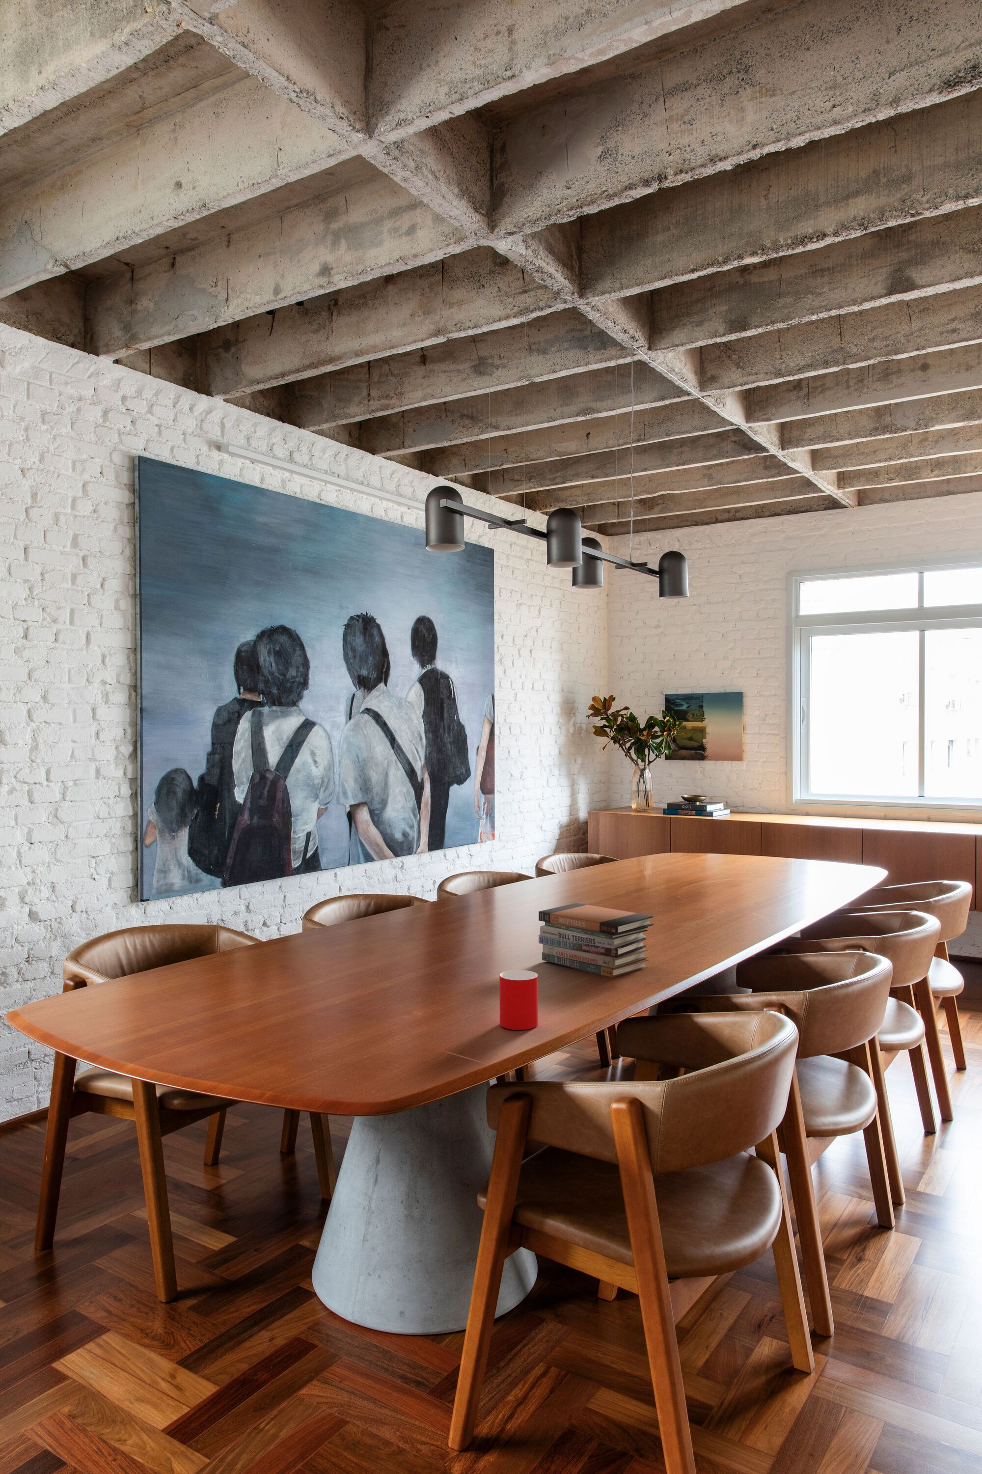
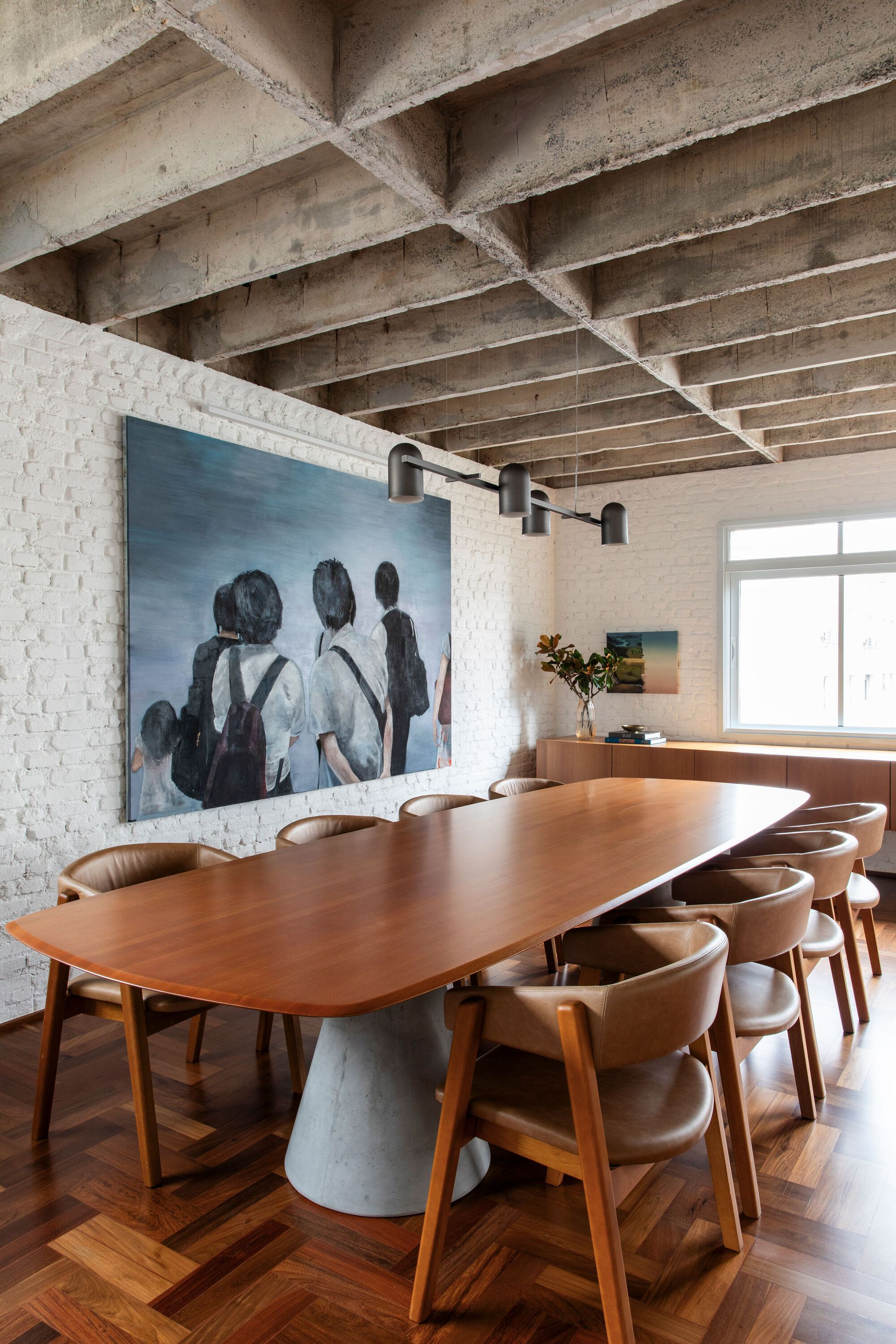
- book stack [538,903,653,978]
- cup [499,970,538,1031]
